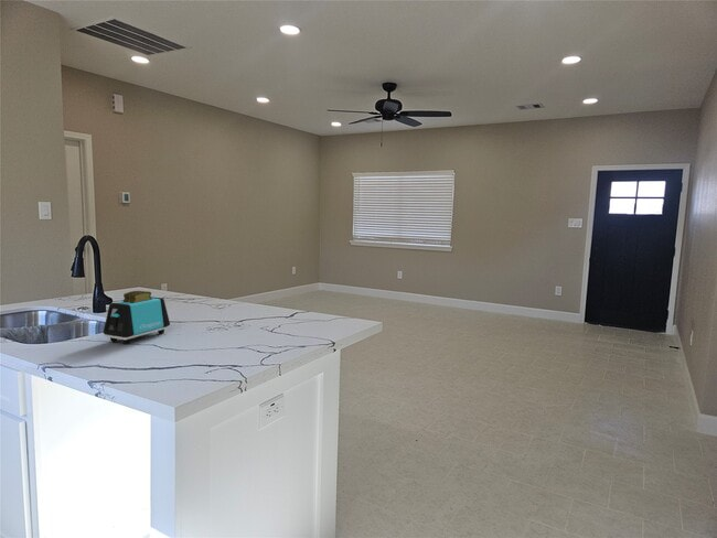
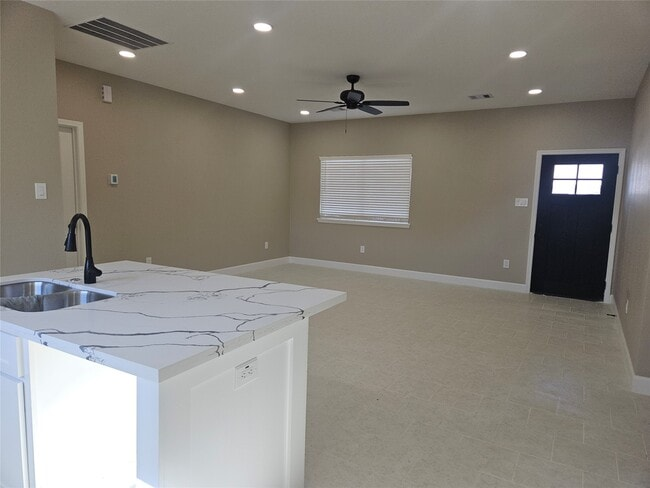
- toaster [103,290,171,345]
